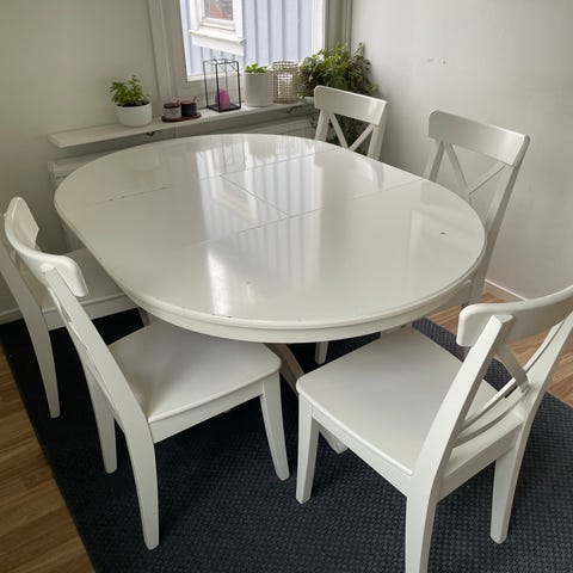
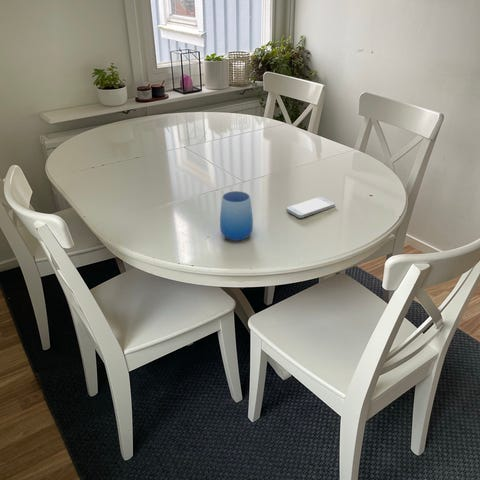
+ smartphone [285,196,336,219]
+ cup [219,190,254,242]
